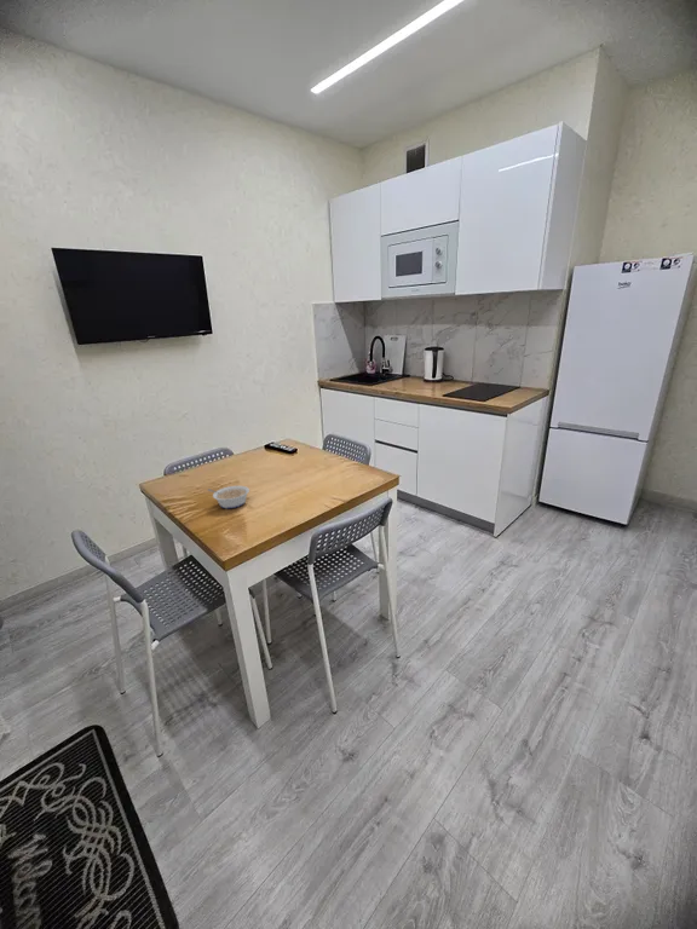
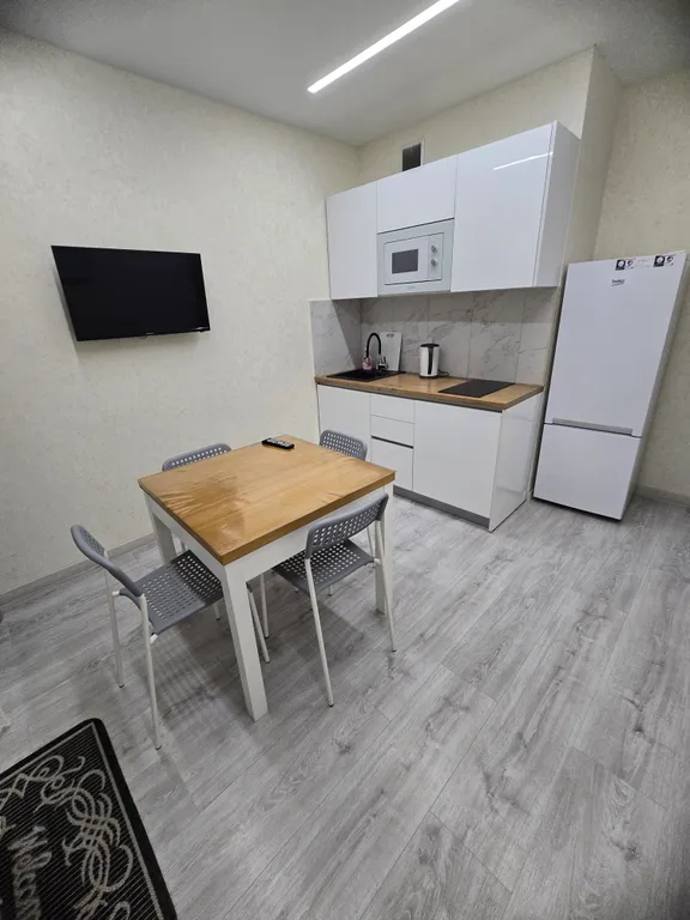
- legume [207,485,250,509]
